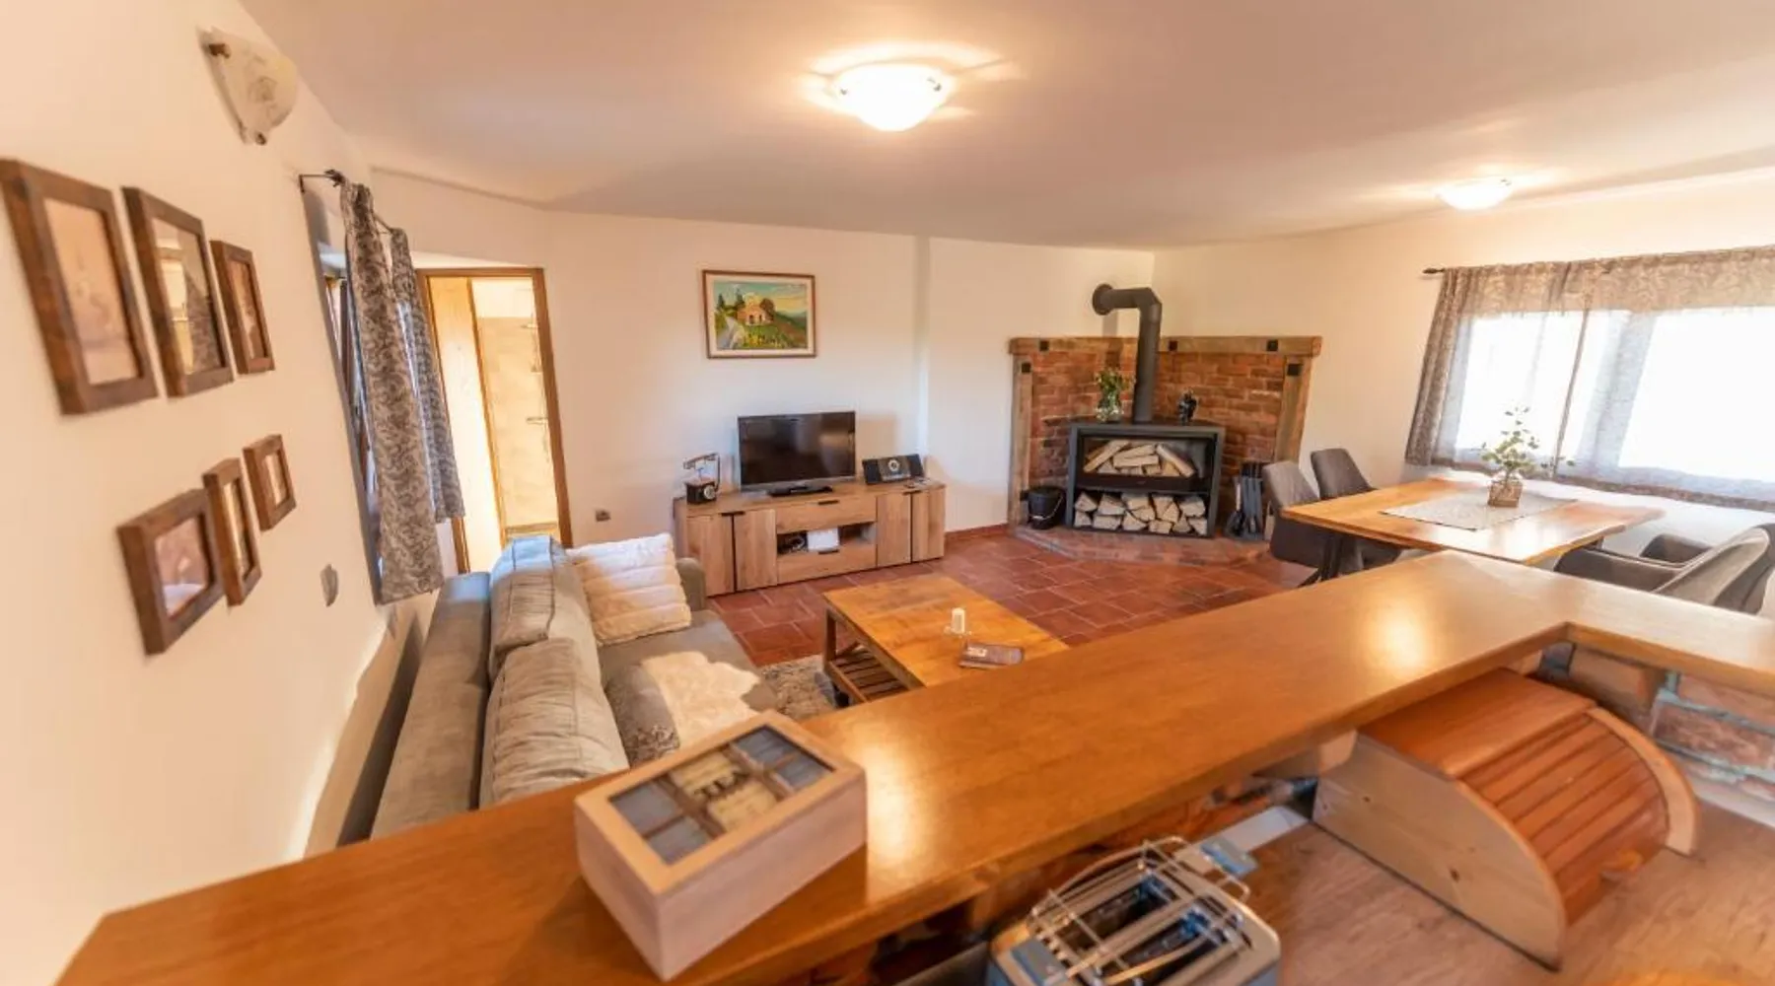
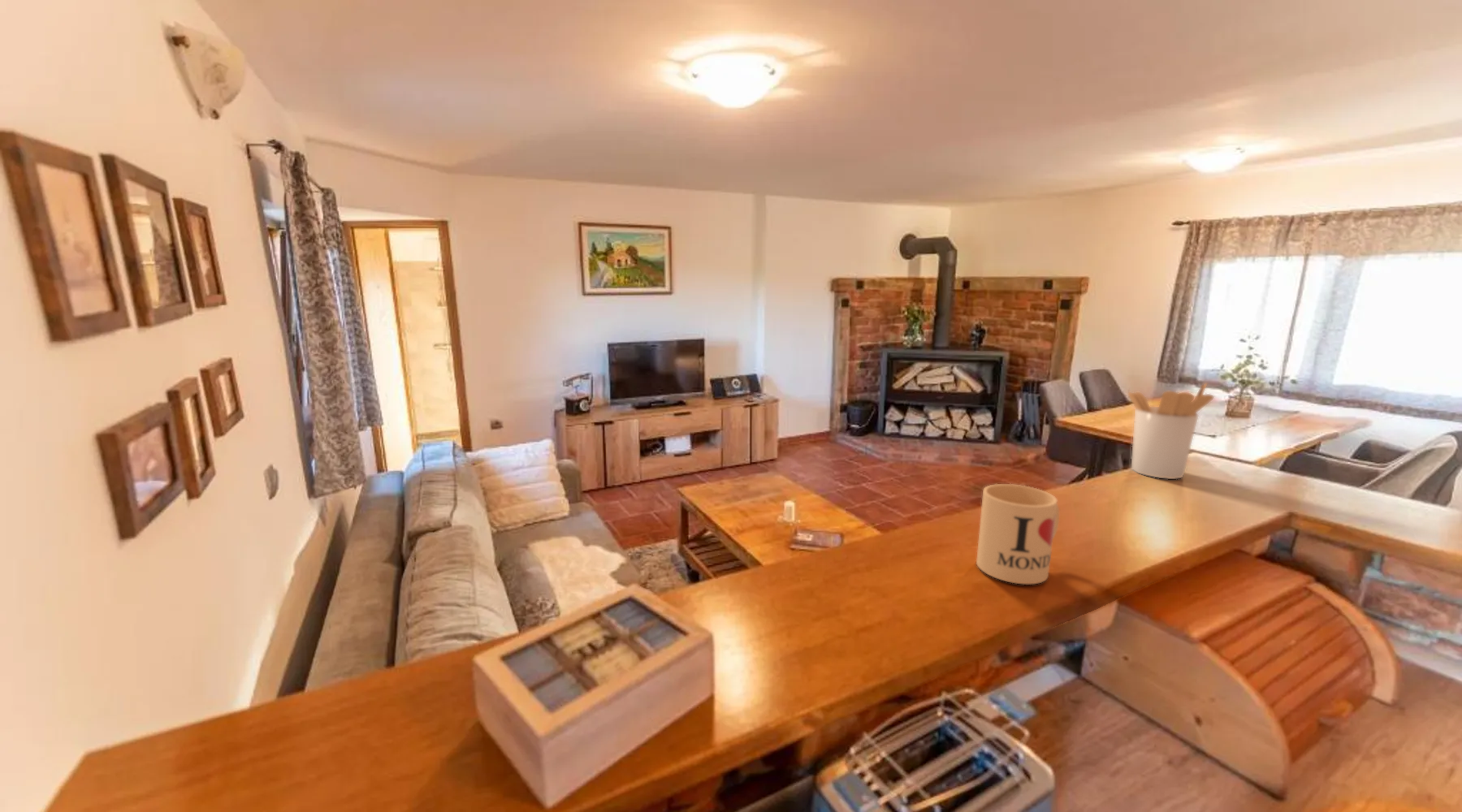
+ mug [975,483,1060,585]
+ utensil holder [1127,382,1215,480]
